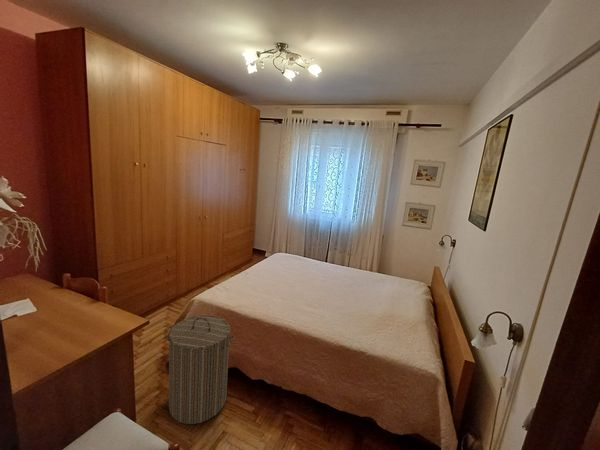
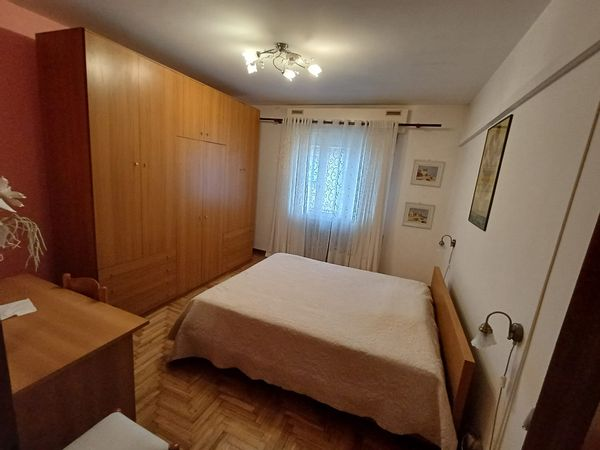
- laundry hamper [163,314,236,425]
